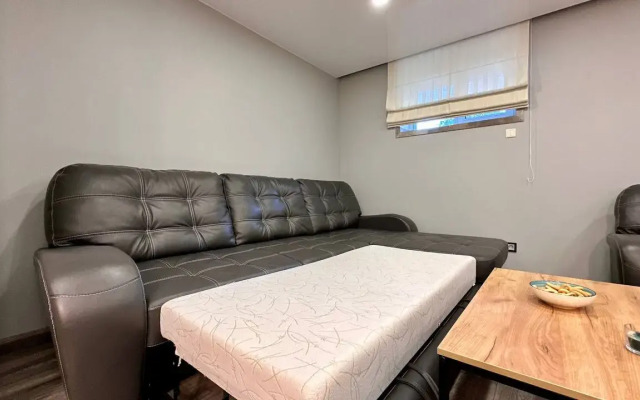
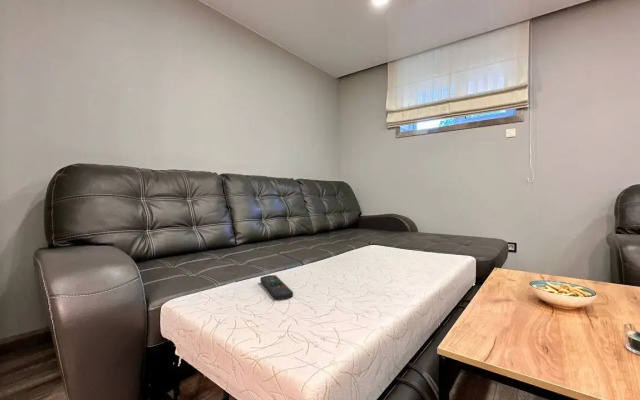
+ remote control [259,274,294,301]
